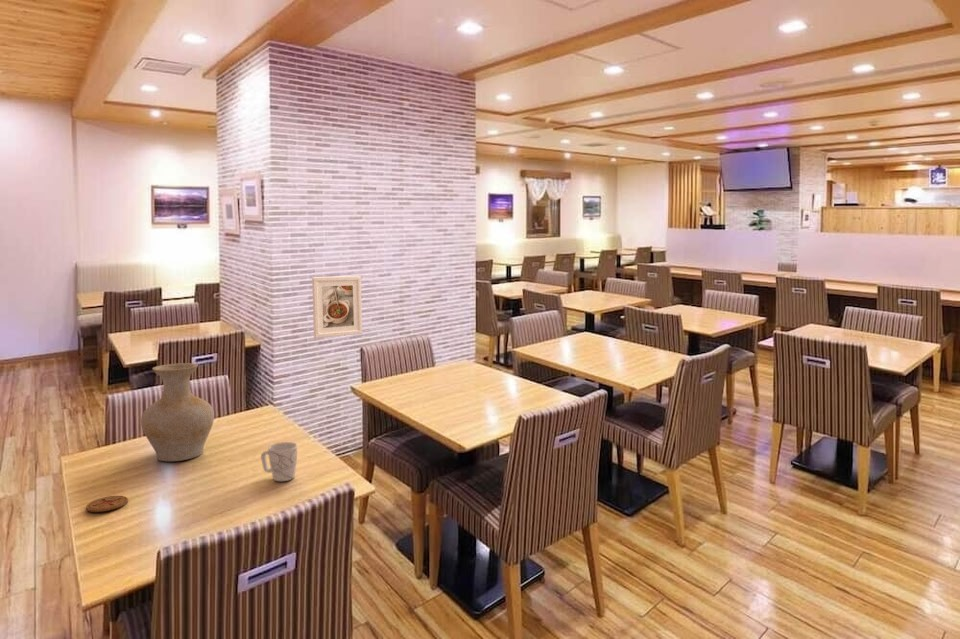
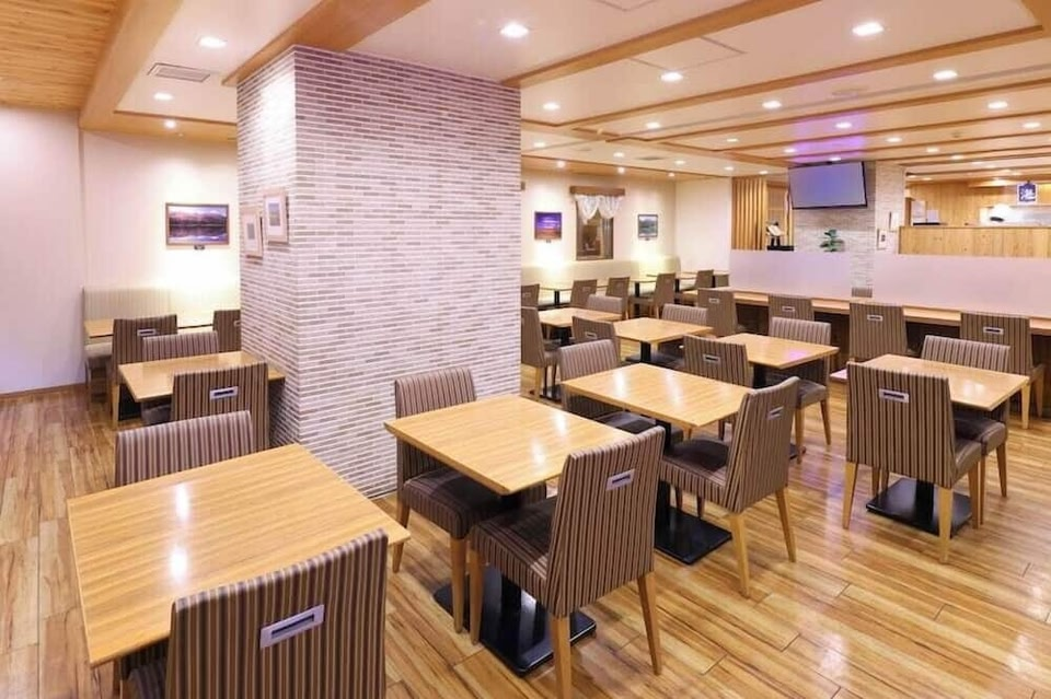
- vase [140,362,215,462]
- coaster [85,495,129,513]
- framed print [311,275,363,339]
- mug [260,441,298,482]
